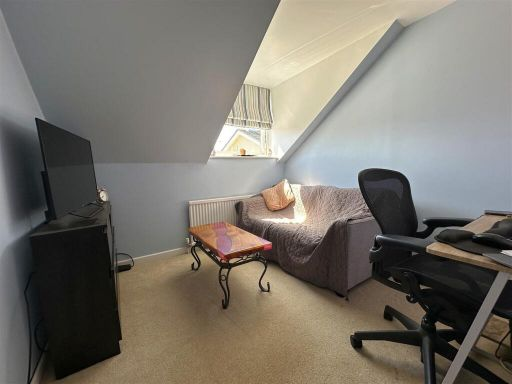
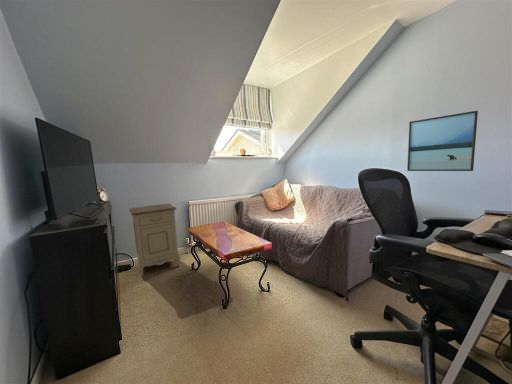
+ nightstand [128,202,181,277]
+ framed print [406,110,479,172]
